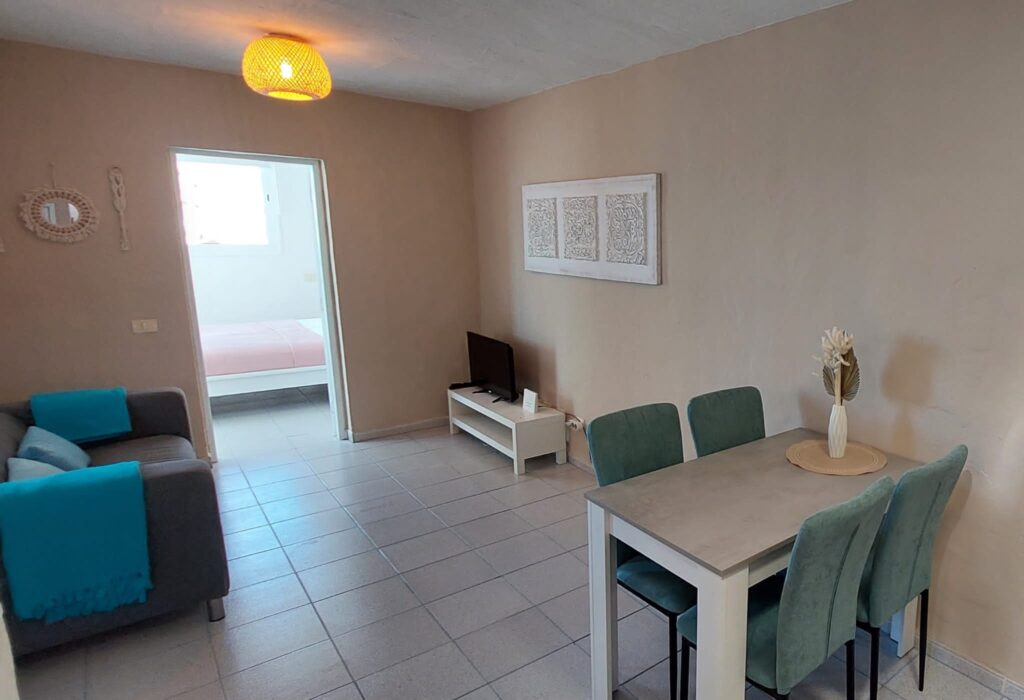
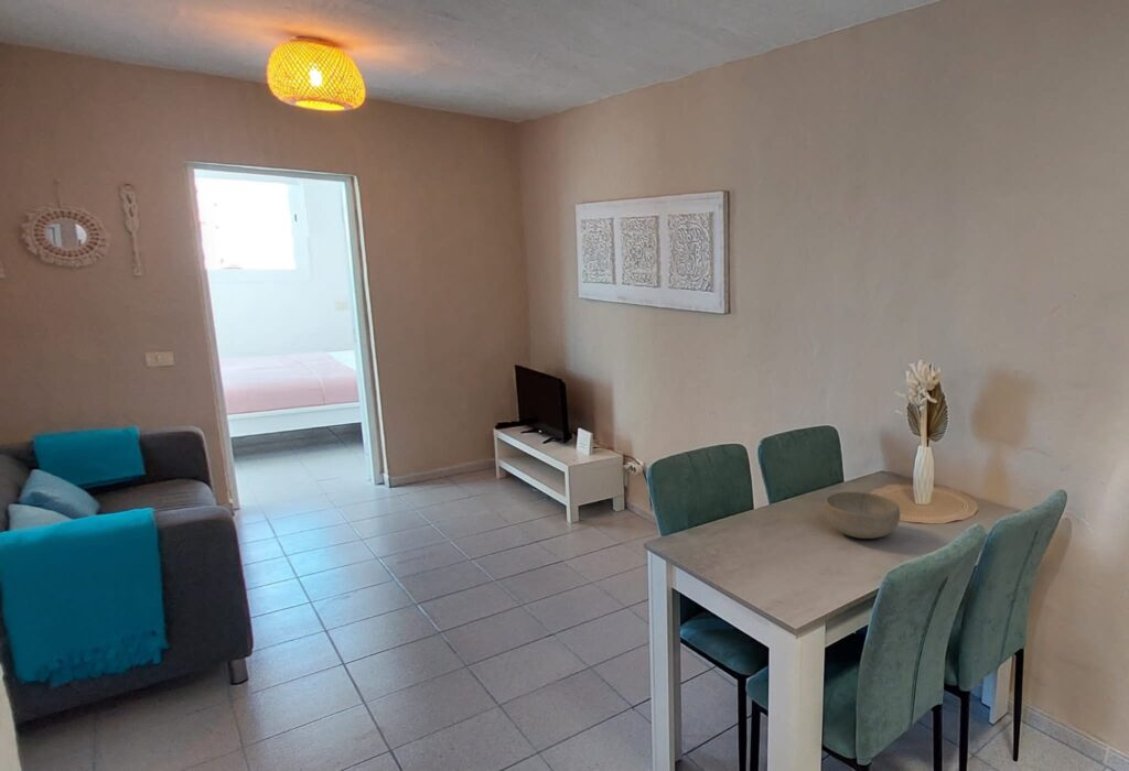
+ bowl [824,490,901,540]
